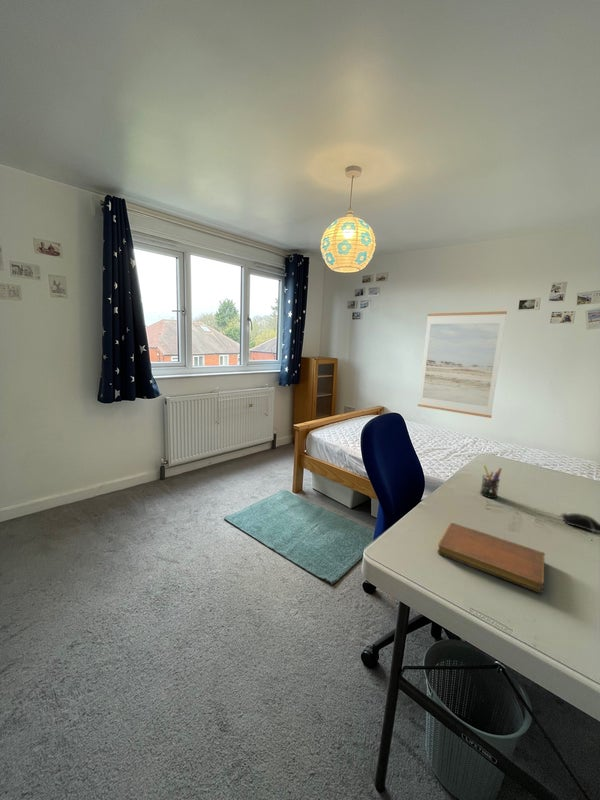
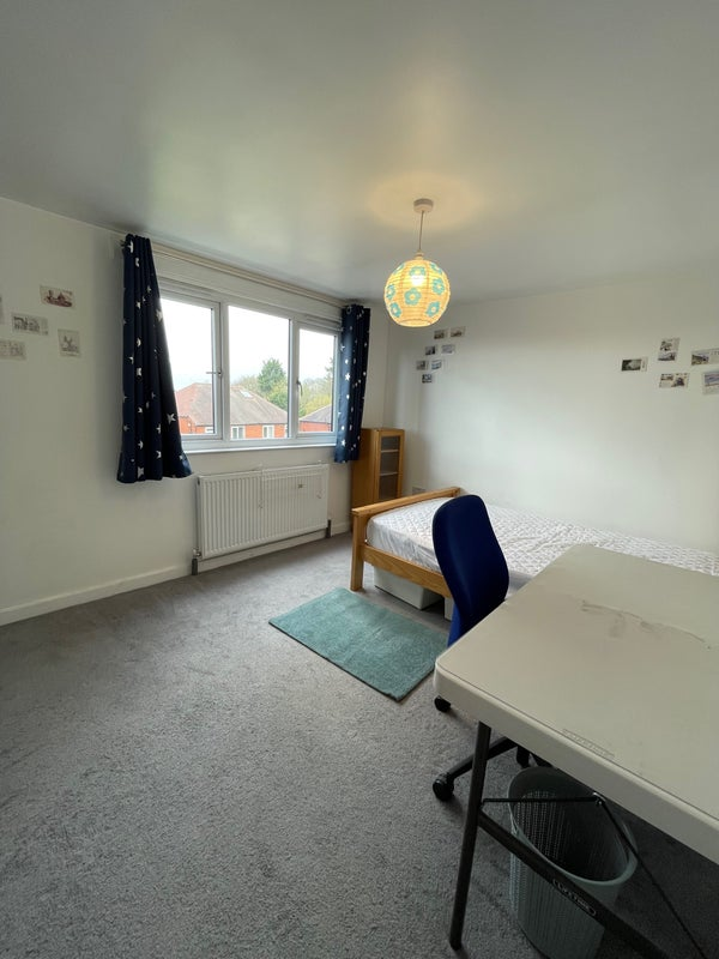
- notebook [436,522,546,594]
- computer mouse [534,508,600,534]
- wall art [417,310,508,419]
- pen holder [479,464,502,499]
